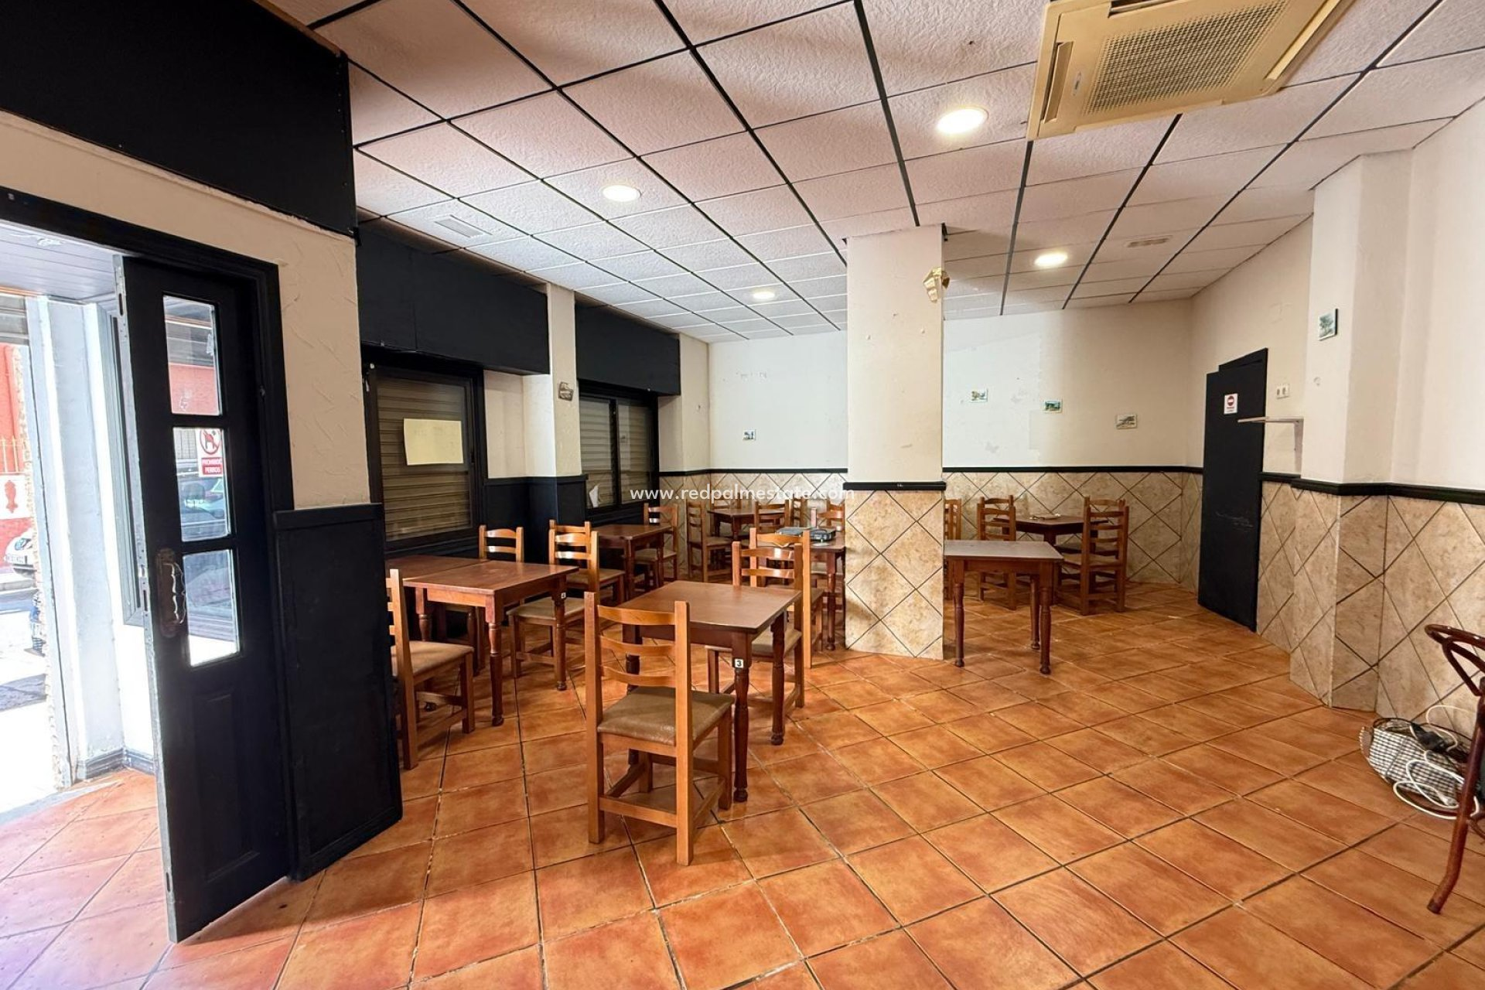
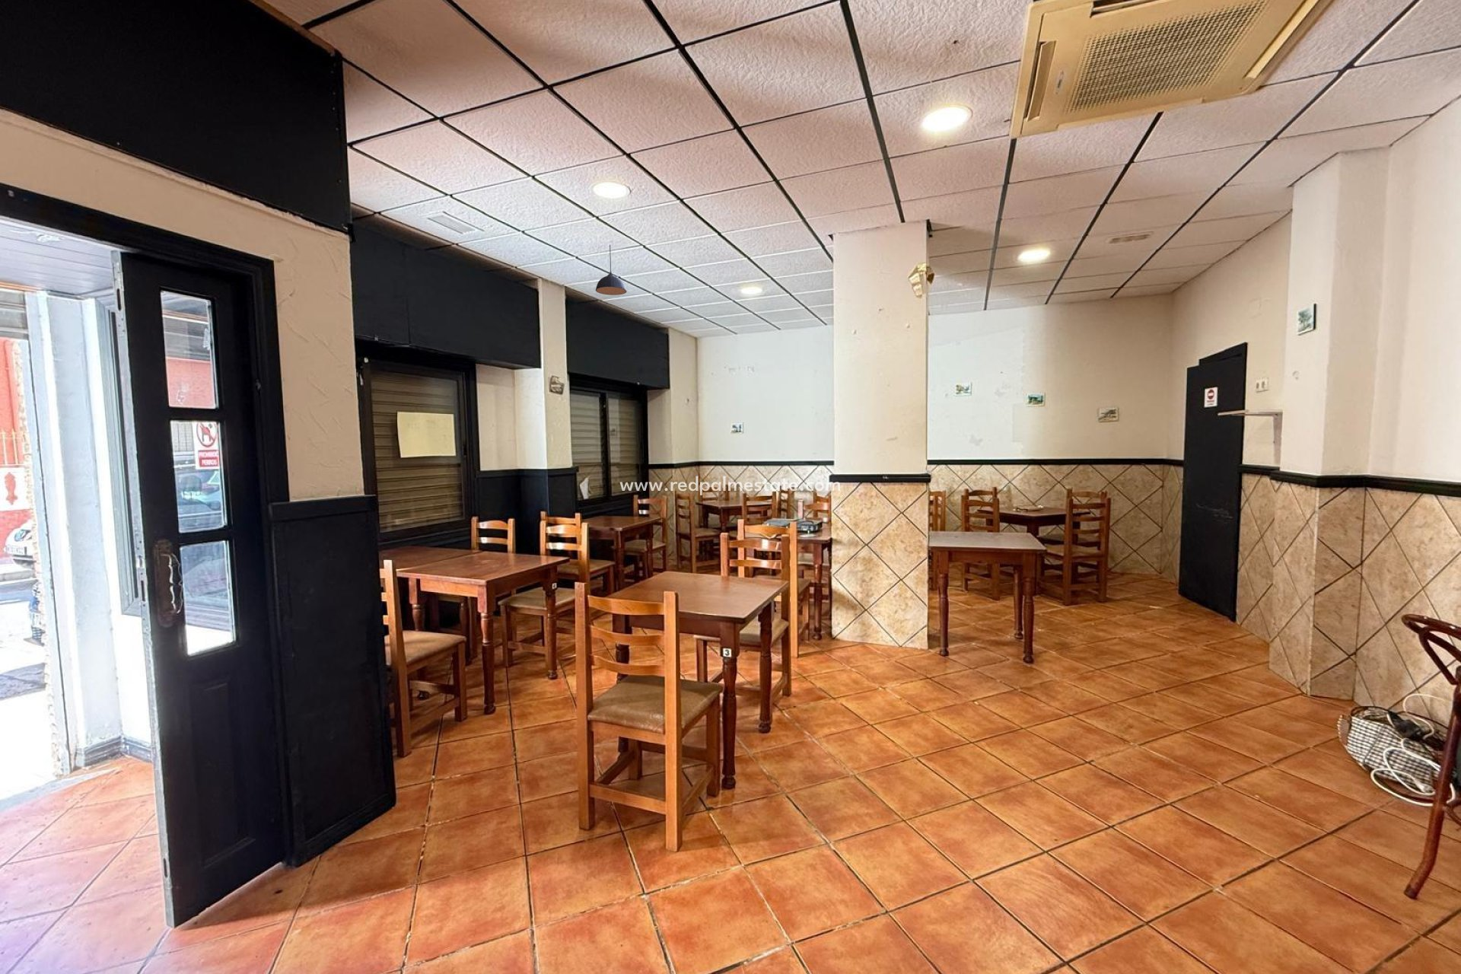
+ pendant light [595,245,627,296]
